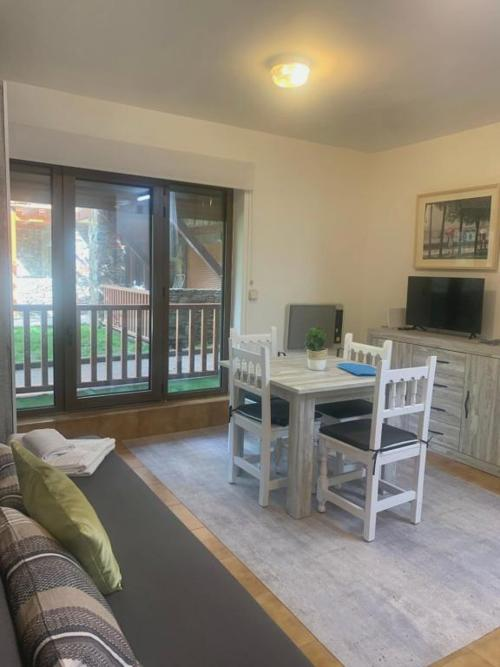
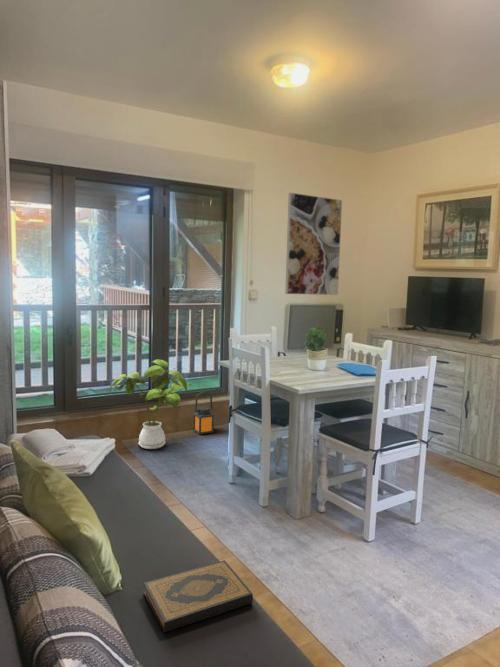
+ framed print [284,192,343,296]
+ hardback book [143,559,254,633]
+ house plant [109,359,192,450]
+ lantern [192,390,215,436]
